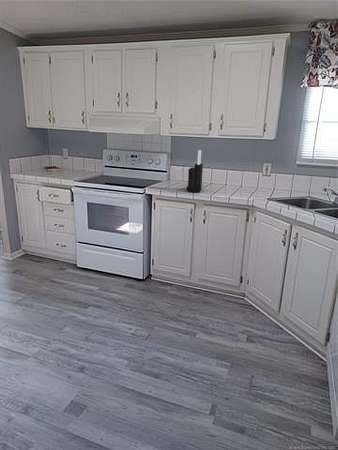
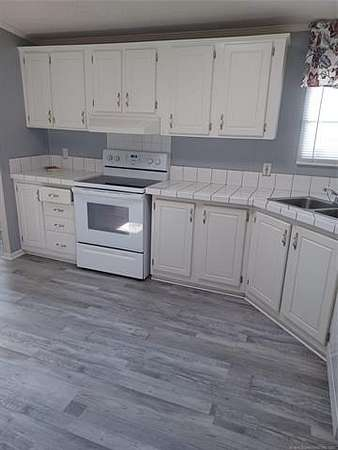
- knife block [186,149,204,193]
